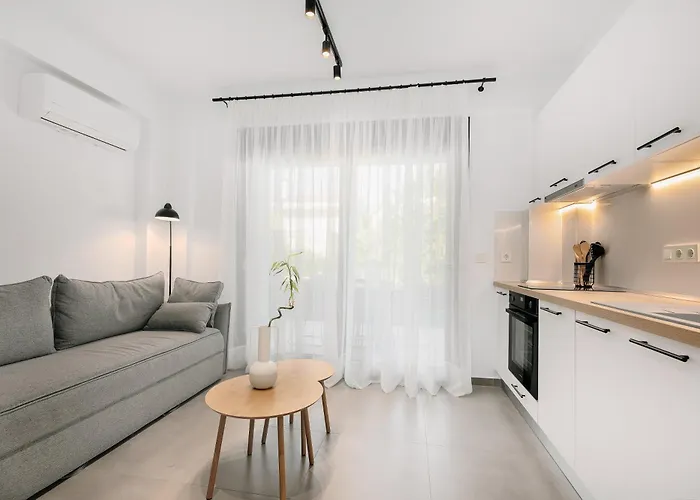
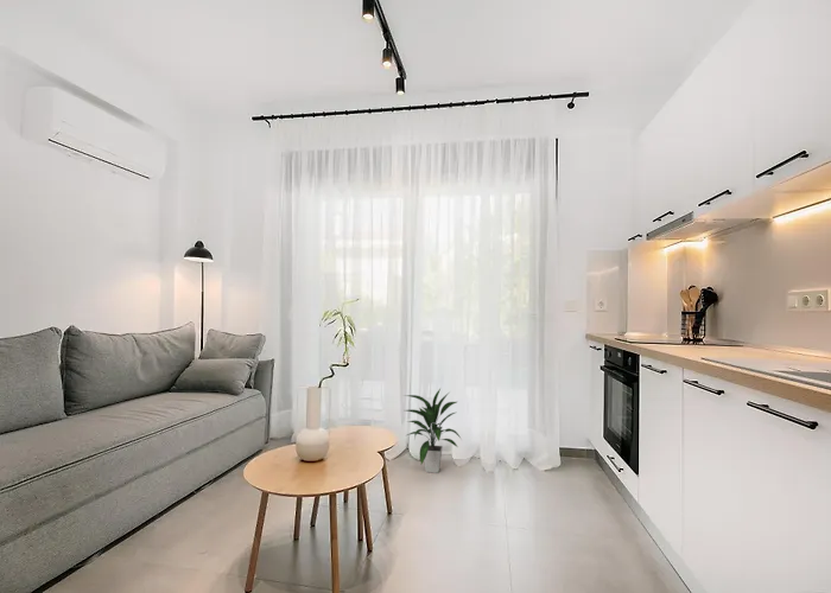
+ indoor plant [404,388,463,474]
